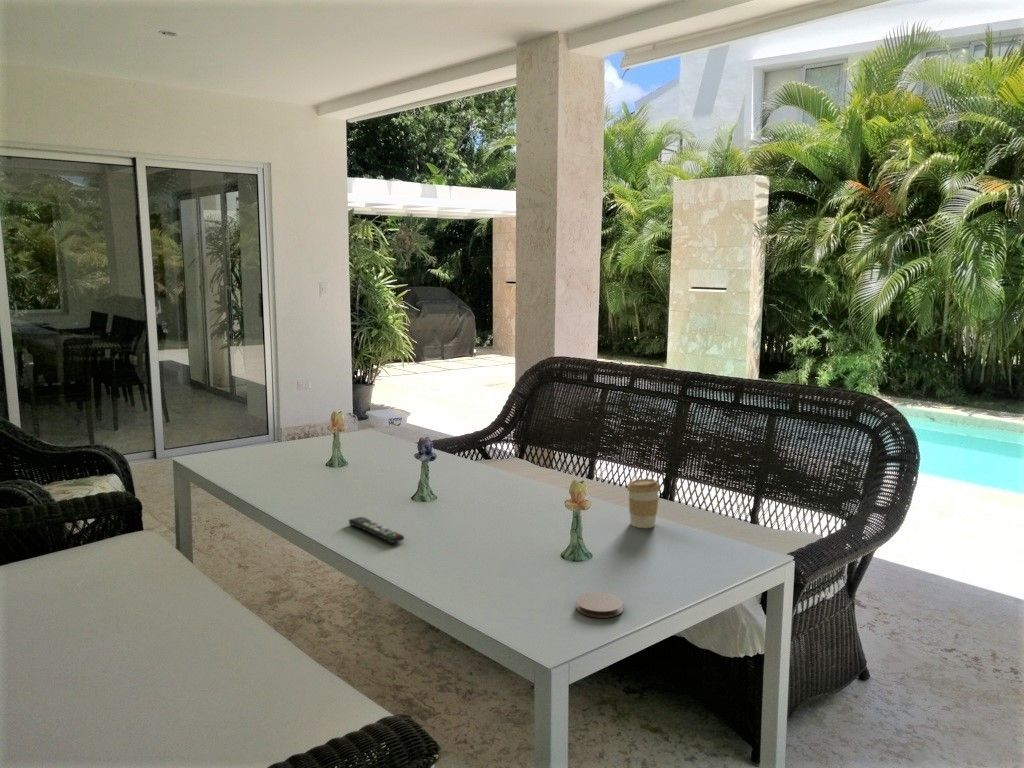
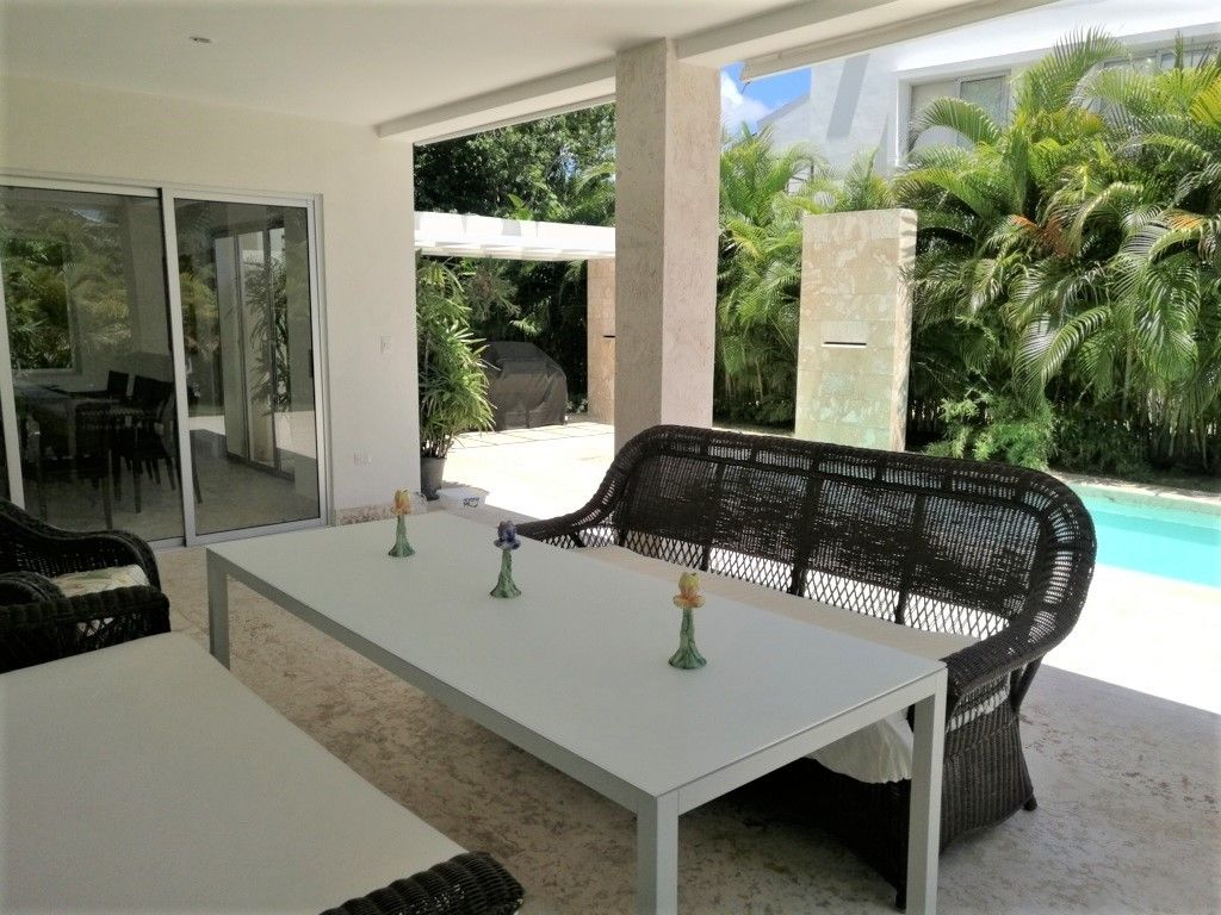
- coffee cup [626,478,661,529]
- coaster [575,592,624,619]
- remote control [348,516,405,544]
